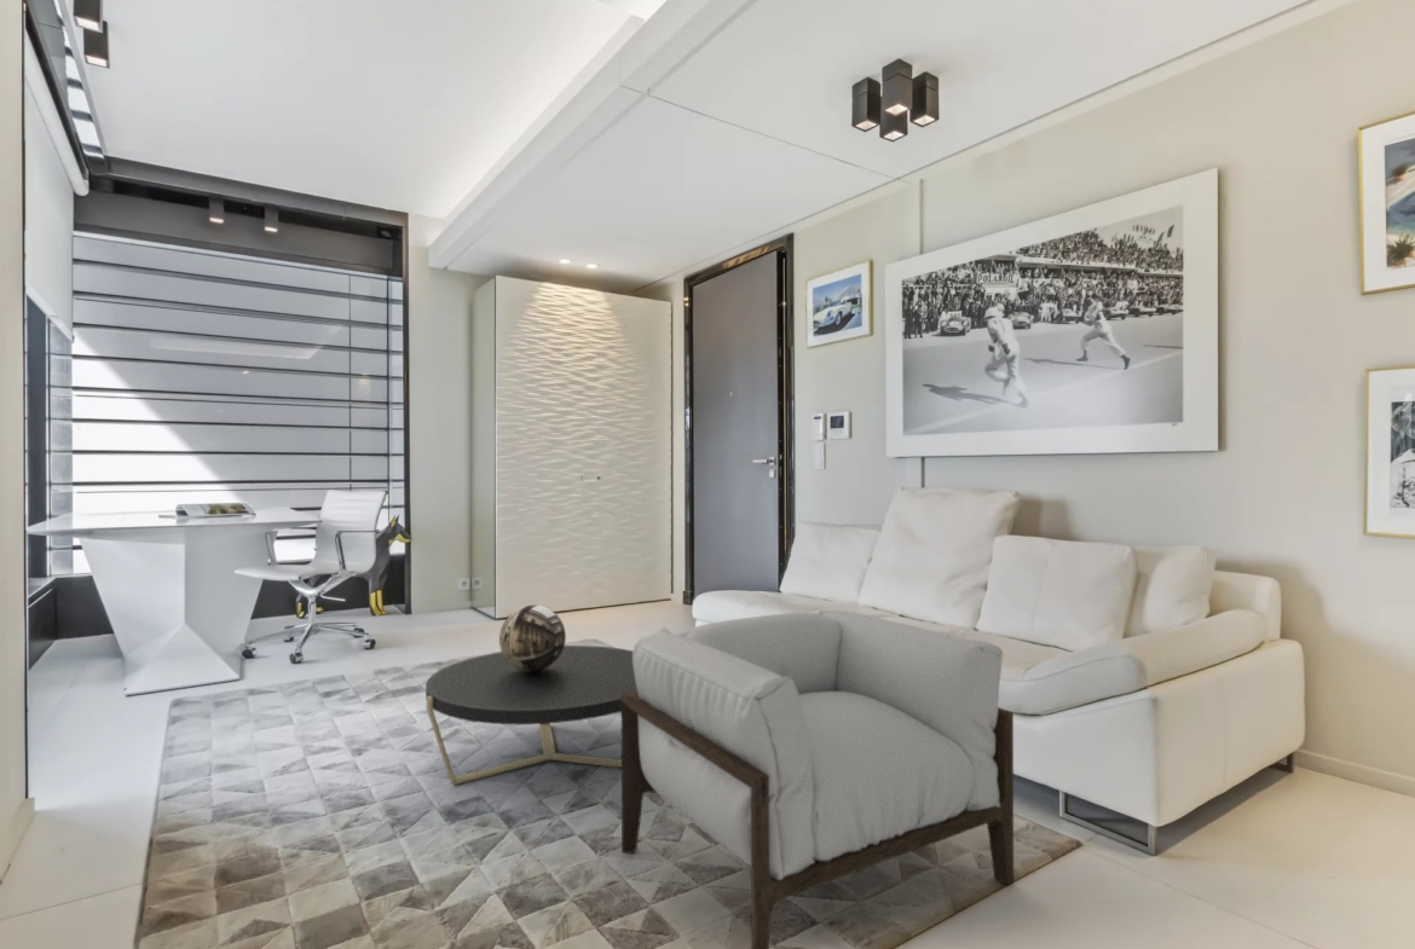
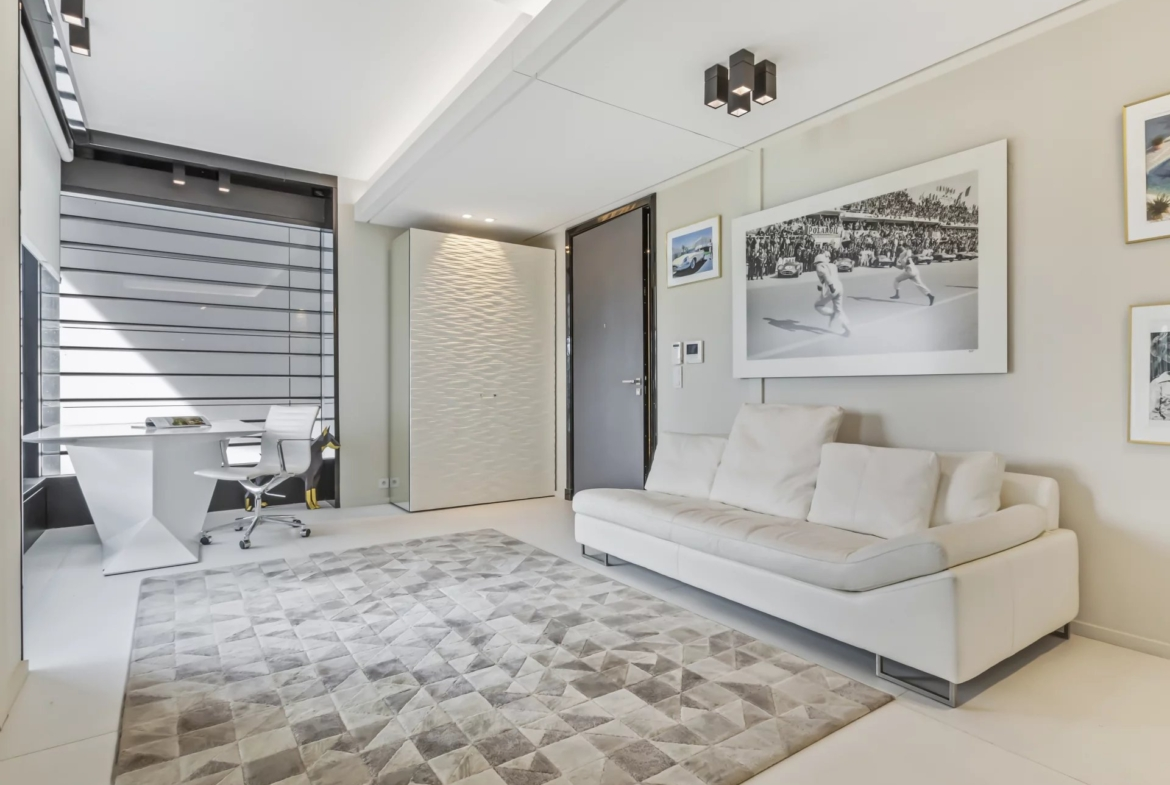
- decorative bowl [498,604,567,671]
- coffee table [424,644,637,786]
- armchair [620,609,1015,949]
